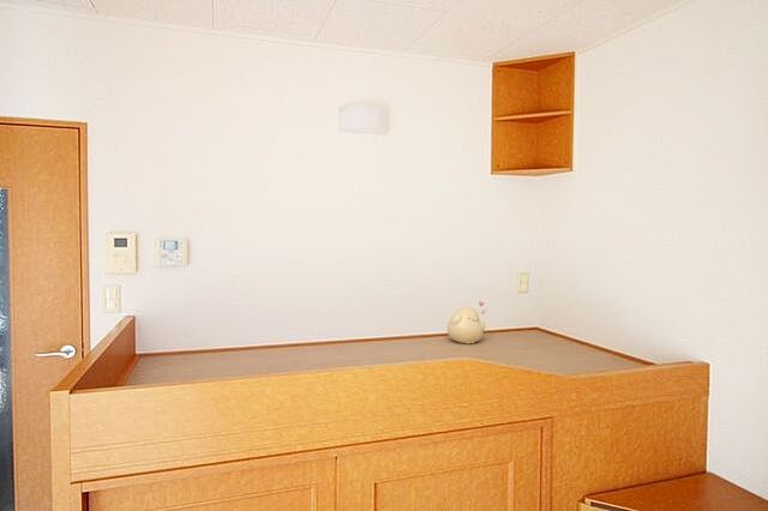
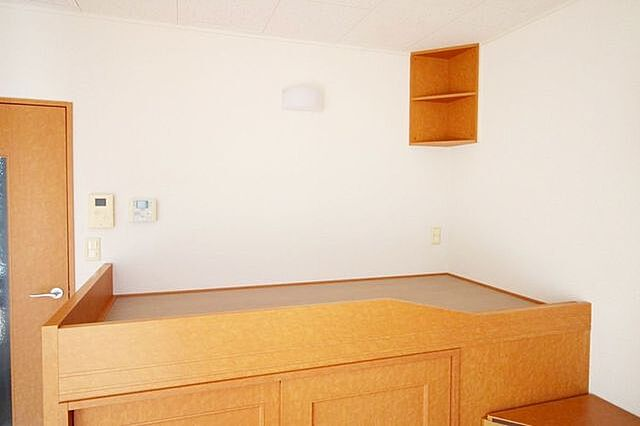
- plush toy [446,300,488,344]
